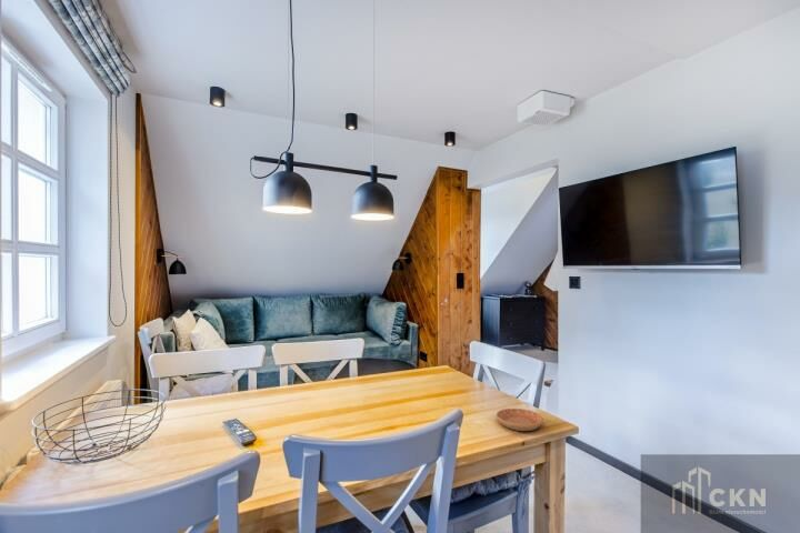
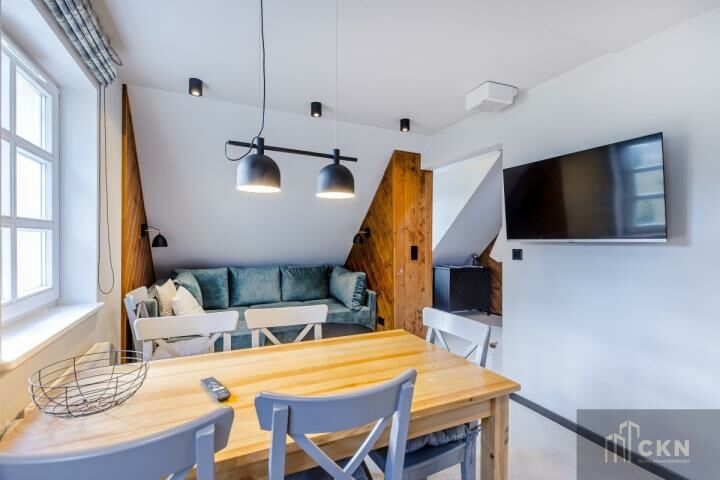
- saucer [496,408,544,432]
